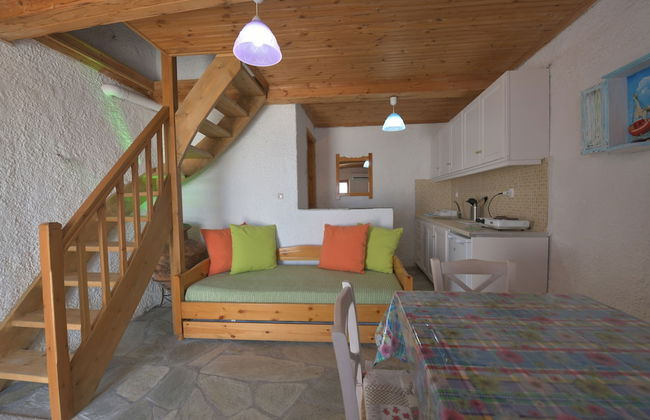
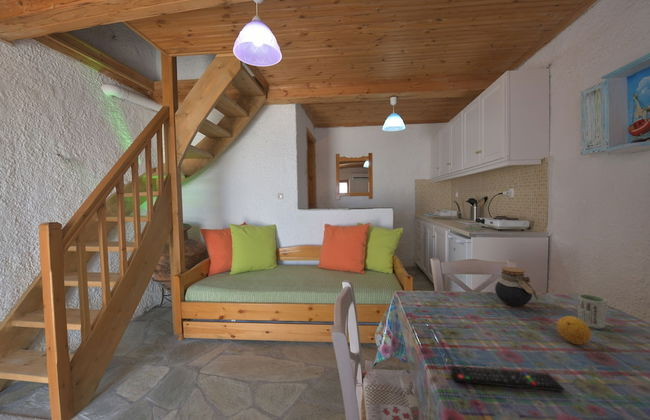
+ remote control [450,365,565,392]
+ jar [494,266,539,307]
+ cup [577,293,607,330]
+ fruit [556,315,592,345]
